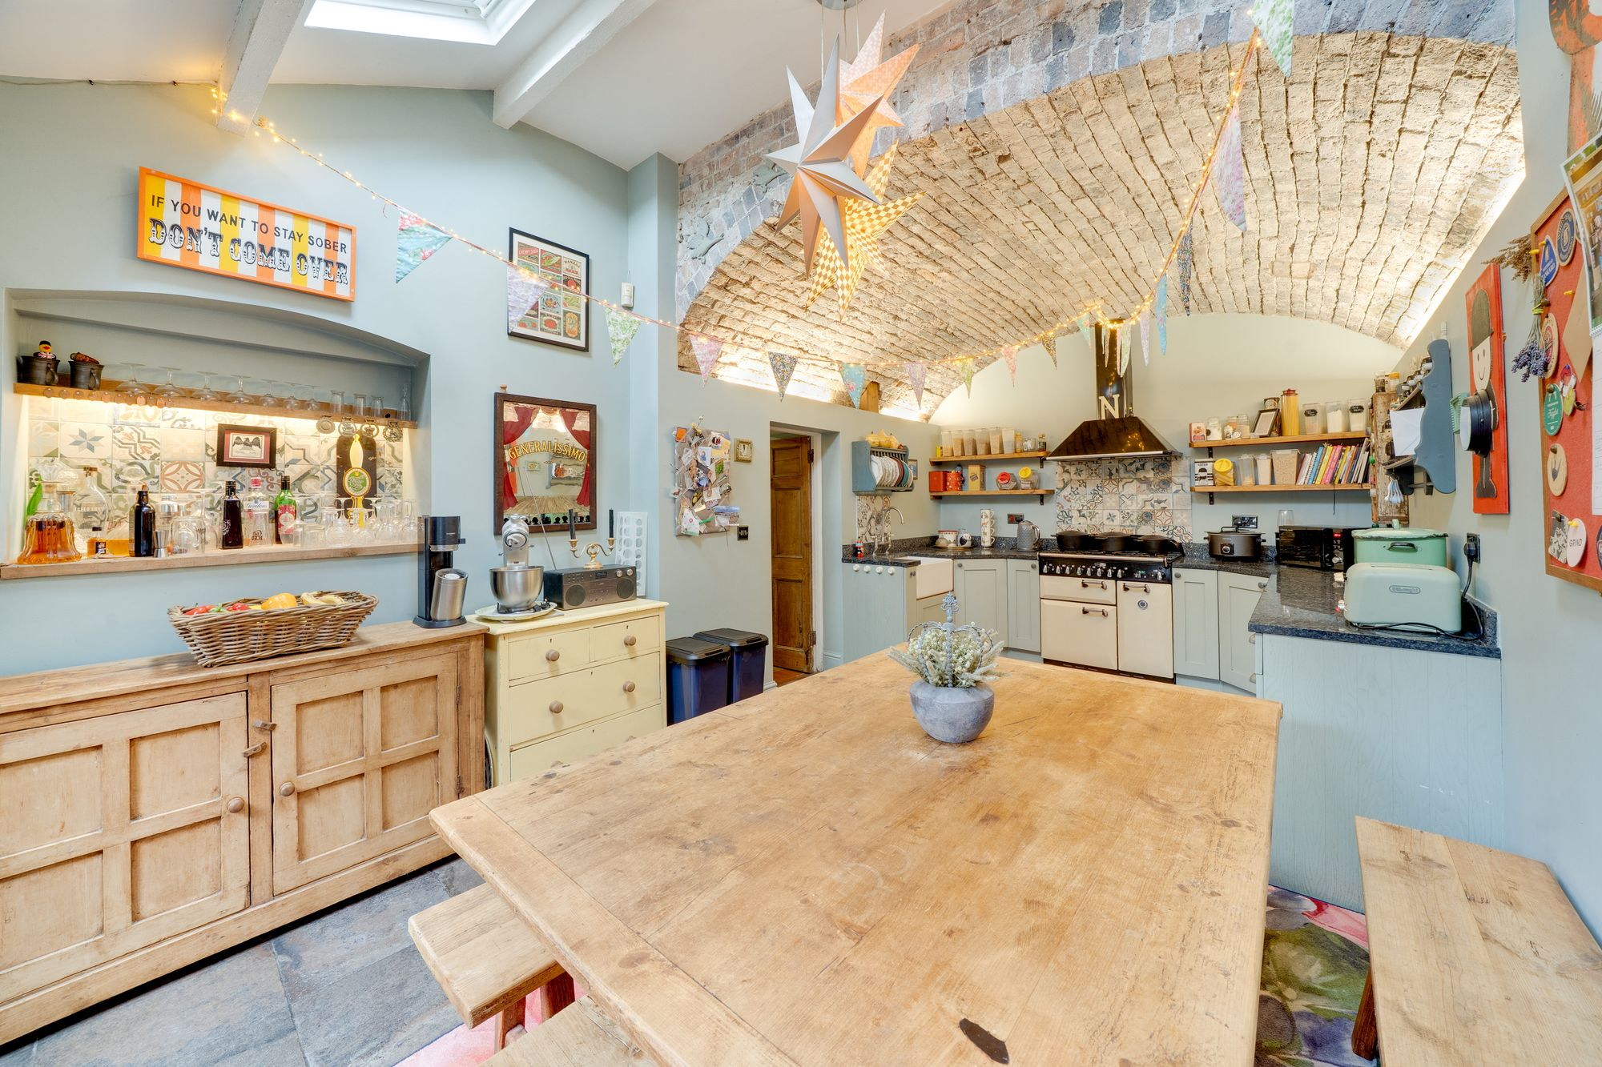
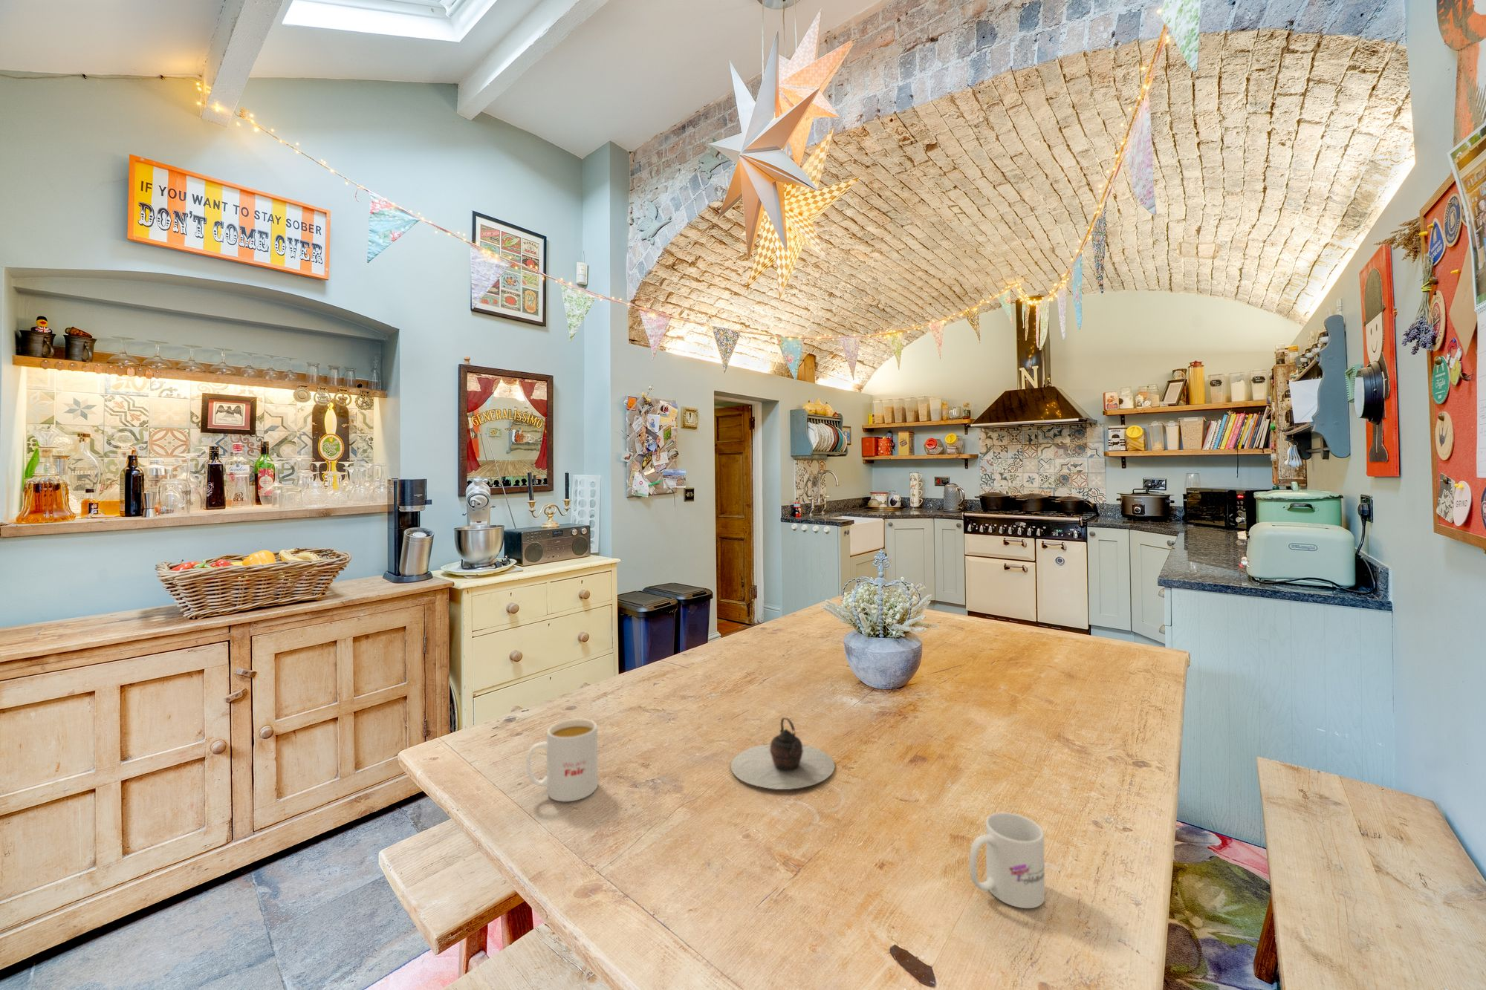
+ mug [526,718,598,802]
+ teapot [729,717,836,790]
+ mug [969,812,1045,909]
